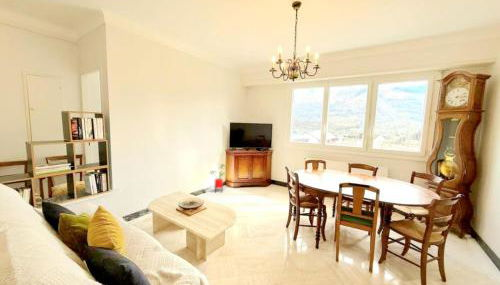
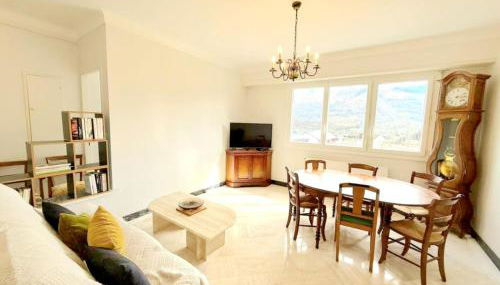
- house plant [209,163,227,193]
